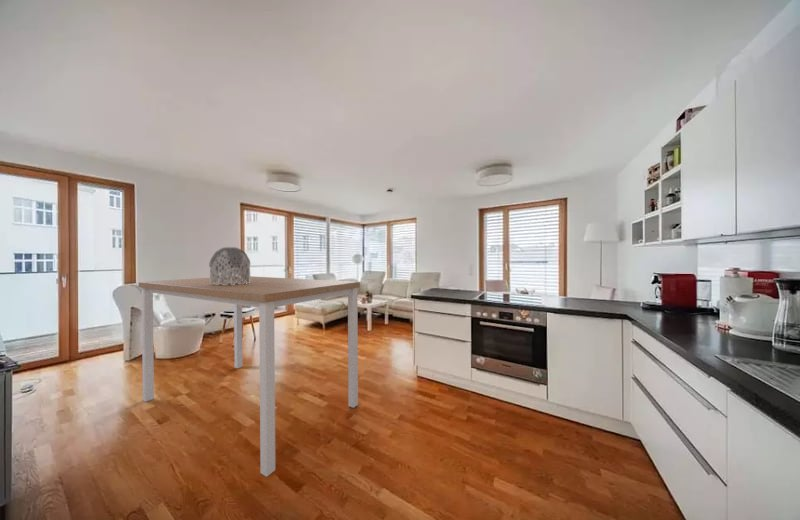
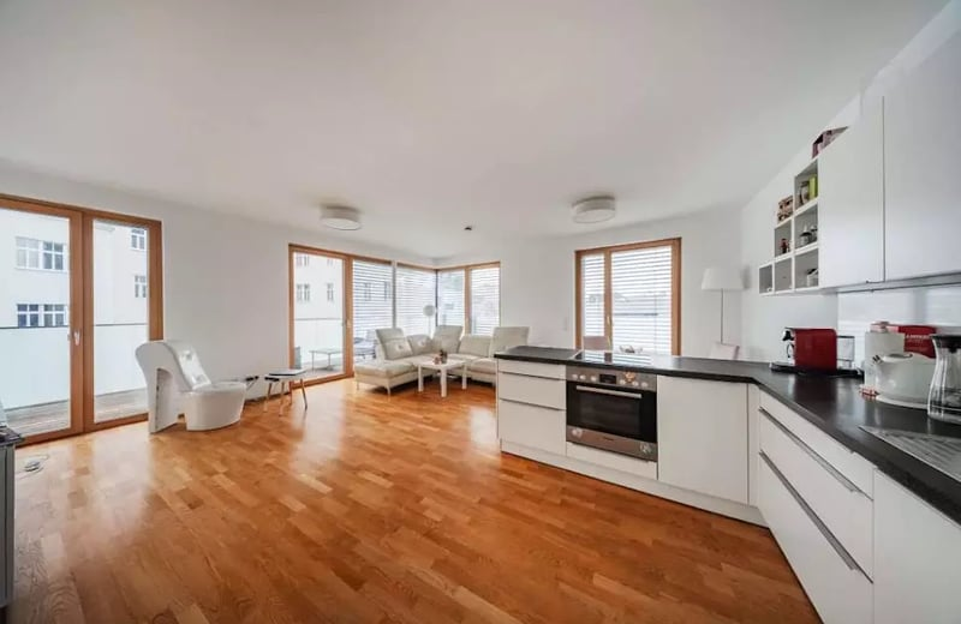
- dining table [138,275,361,478]
- vase [208,246,251,285]
